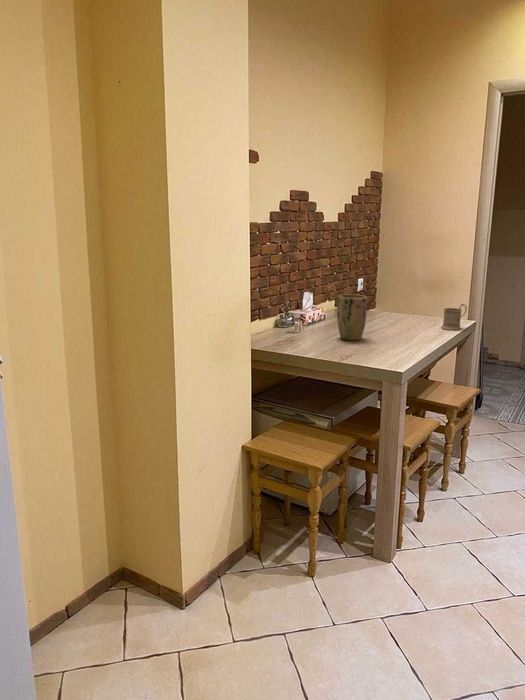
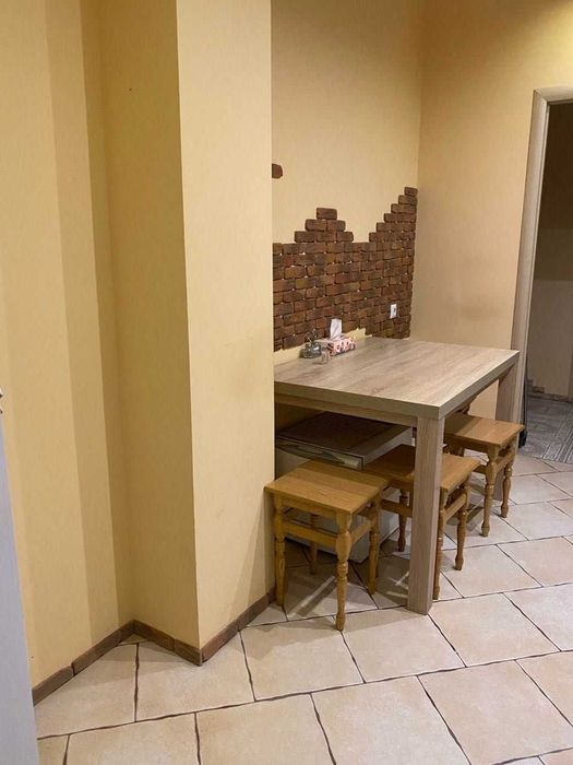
- plant pot [336,293,368,341]
- mug [440,303,468,331]
